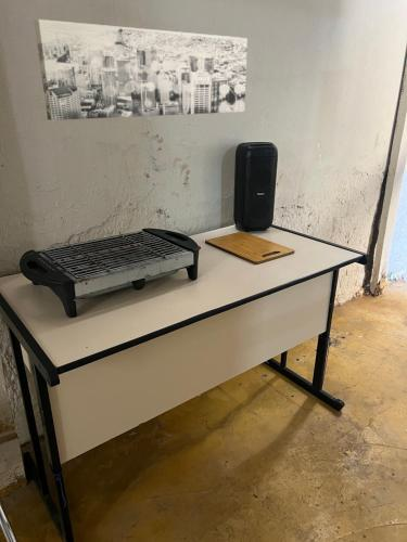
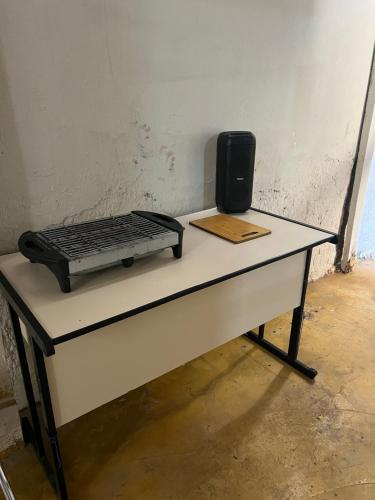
- wall art [34,18,249,121]
